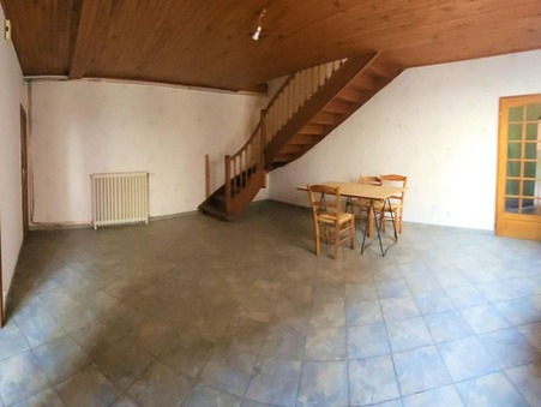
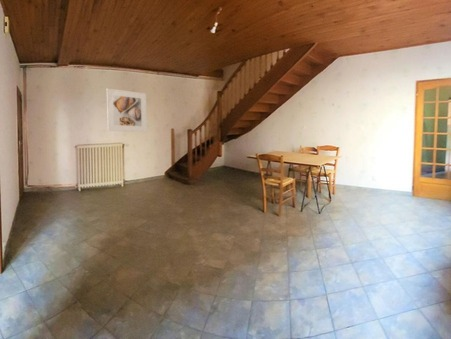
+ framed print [106,87,148,133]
